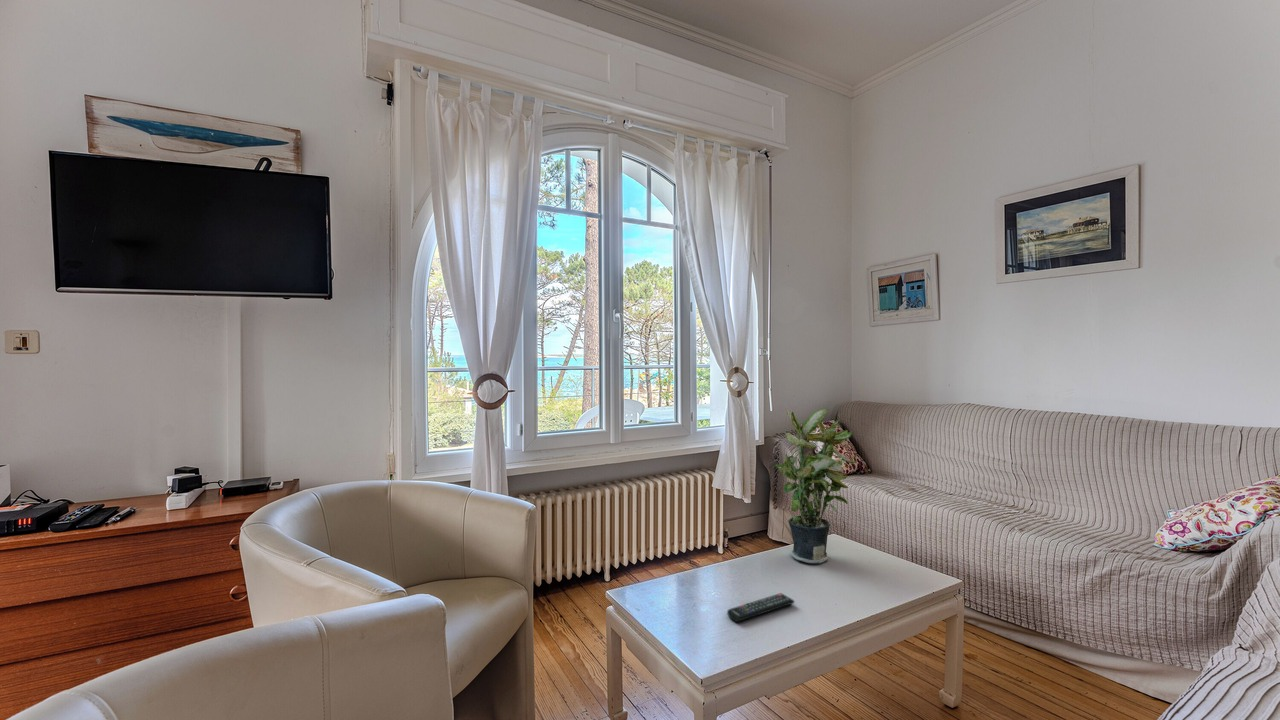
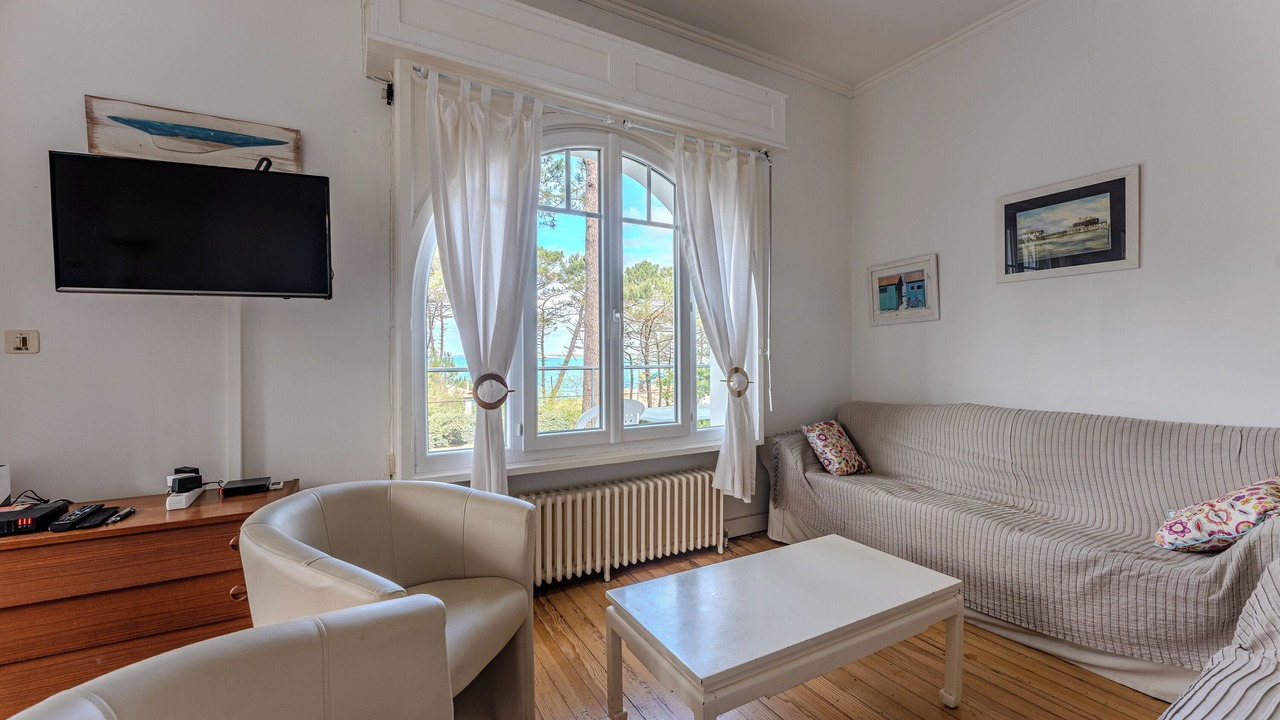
- potted plant [774,408,857,565]
- remote control [726,592,795,623]
